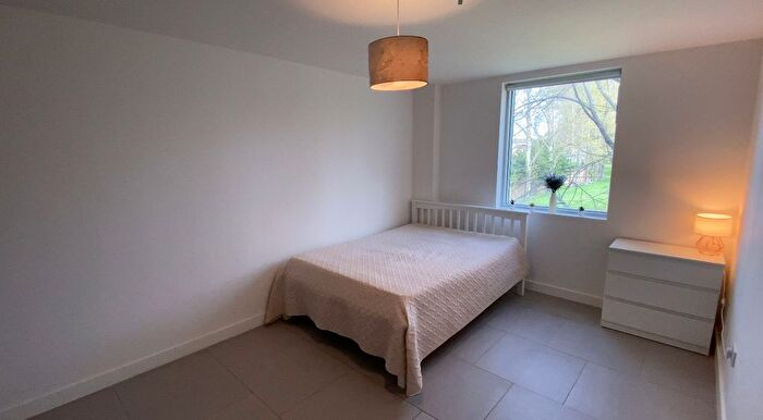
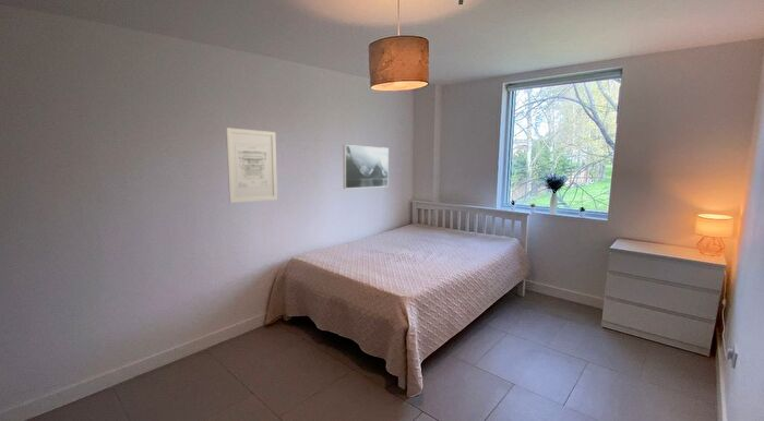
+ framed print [342,144,390,190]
+ wall art [225,127,278,204]
